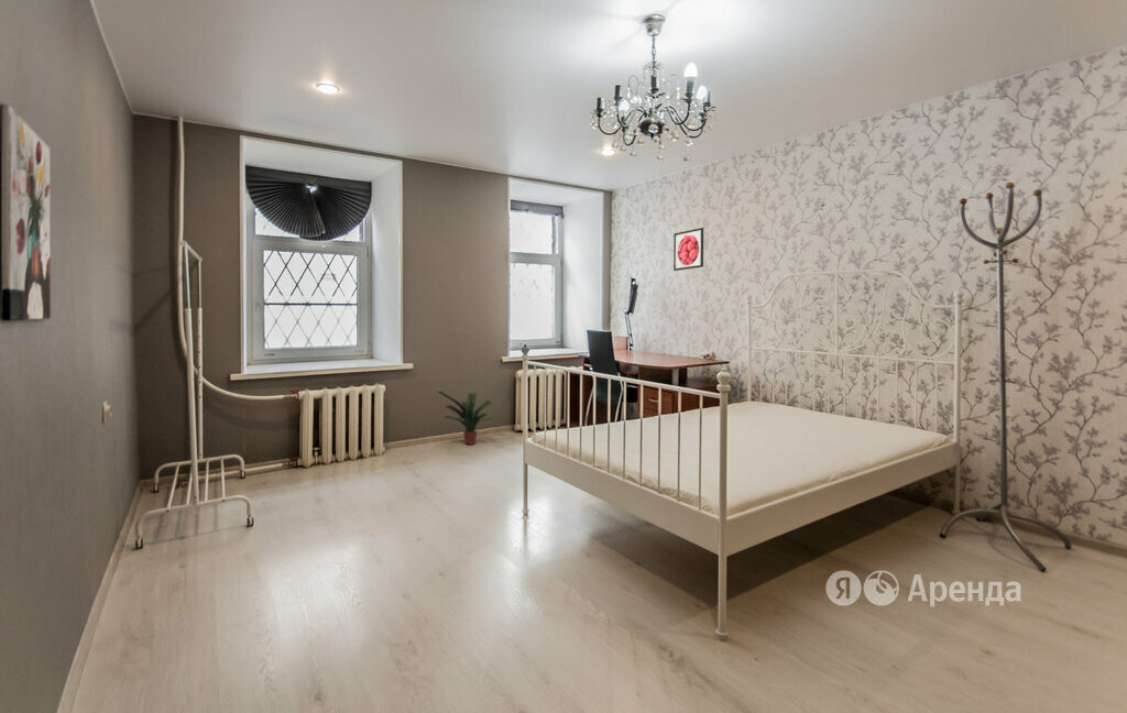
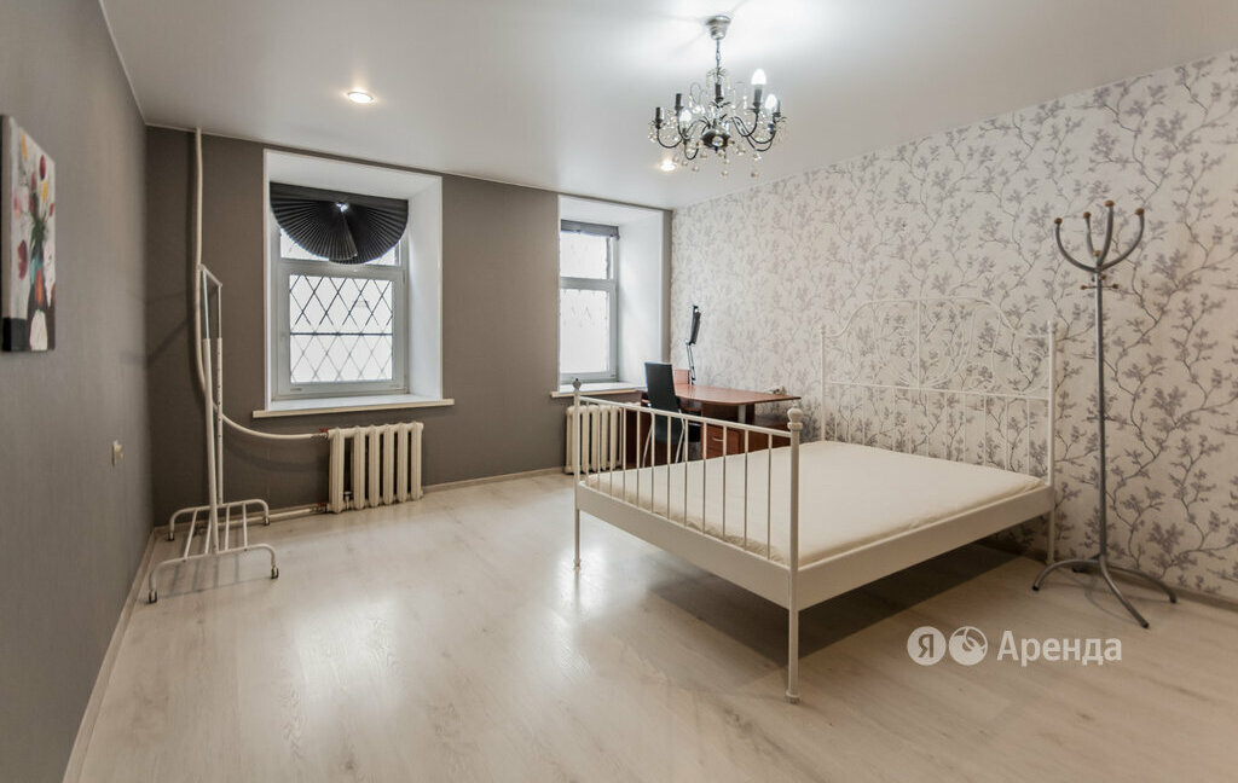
- potted plant [437,391,495,446]
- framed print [672,227,704,272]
